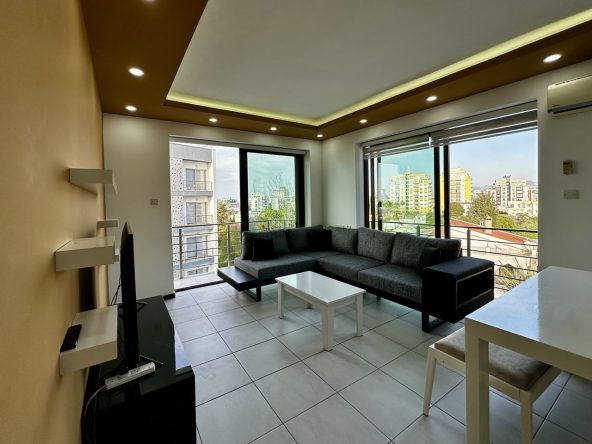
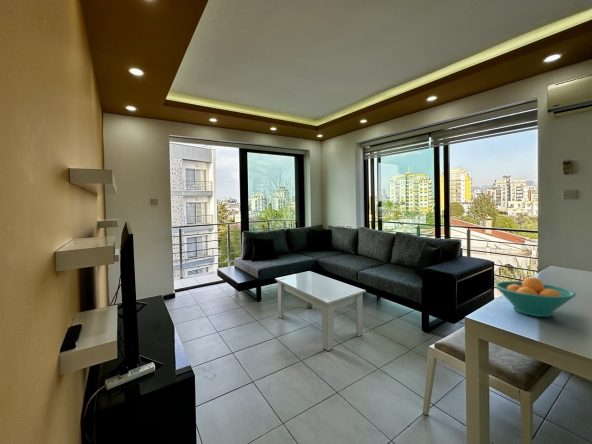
+ fruit bowl [494,276,577,318]
